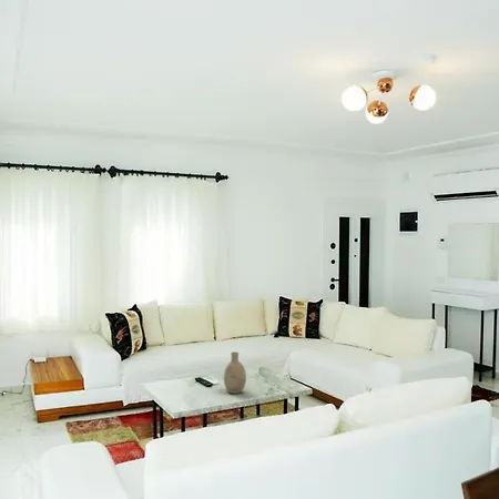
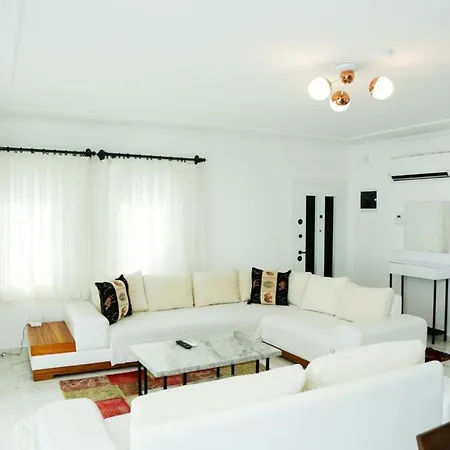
- decorative vase [223,350,247,395]
